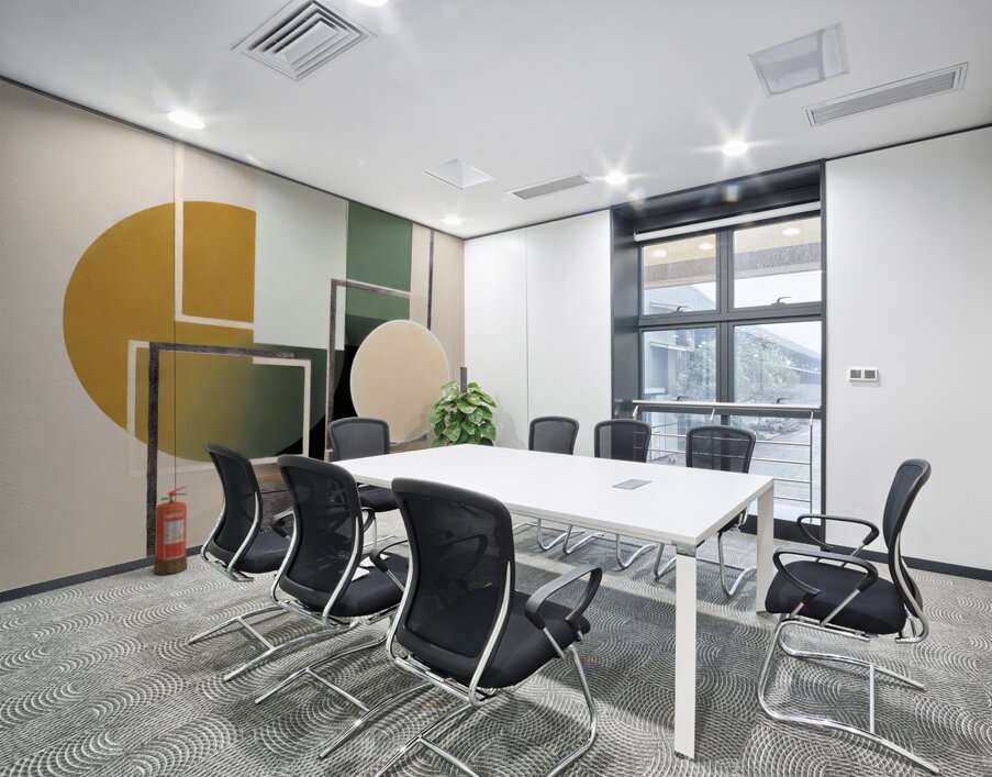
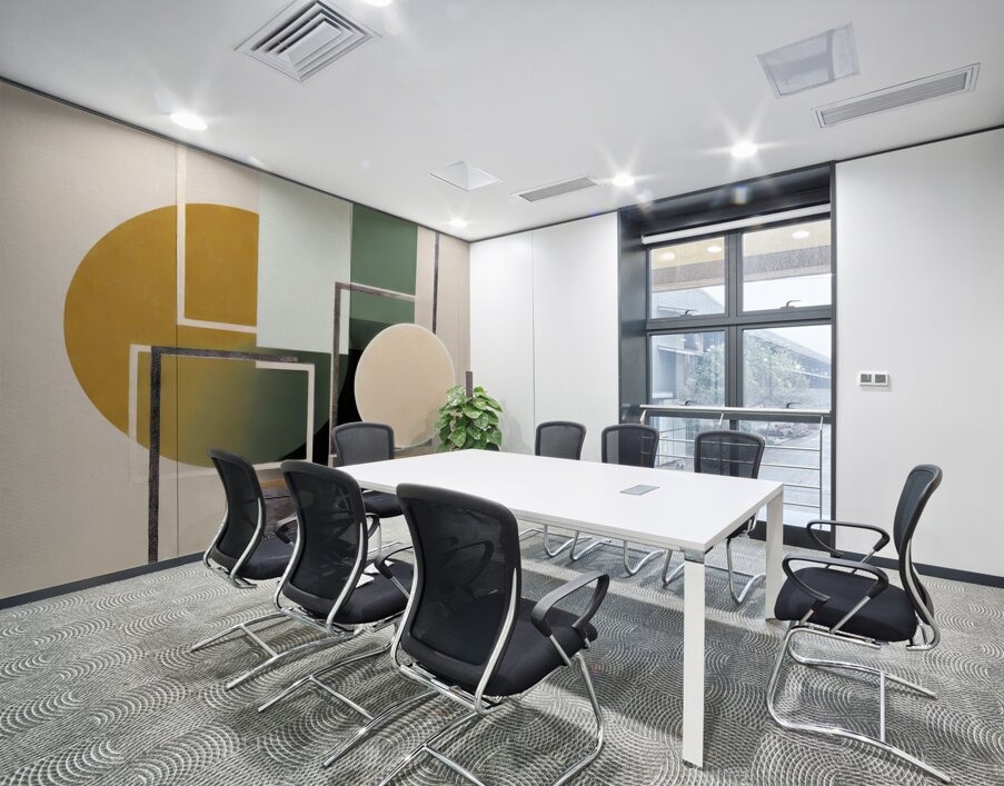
- fire extinguisher [153,485,188,576]
